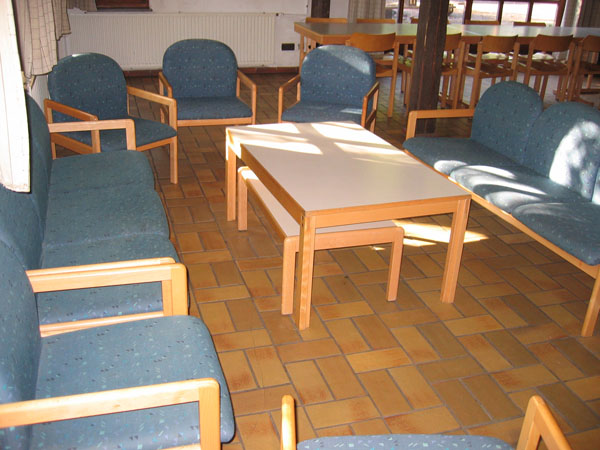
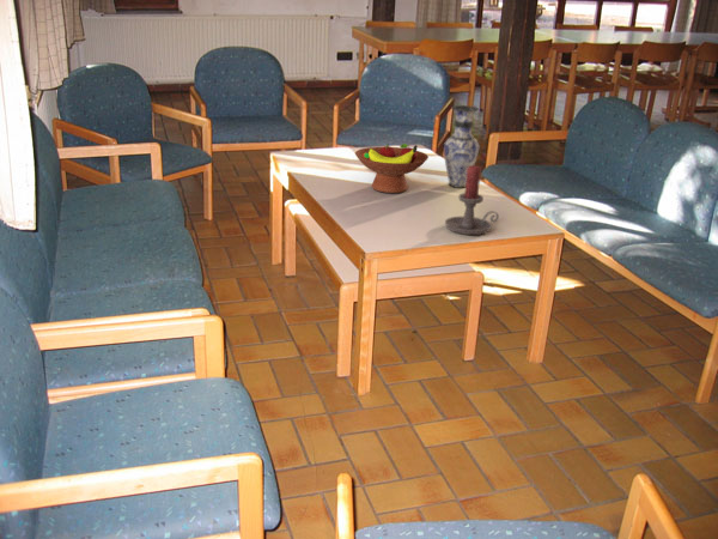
+ vase [443,104,481,189]
+ candle holder [444,164,500,236]
+ fruit bowl [354,143,430,194]
